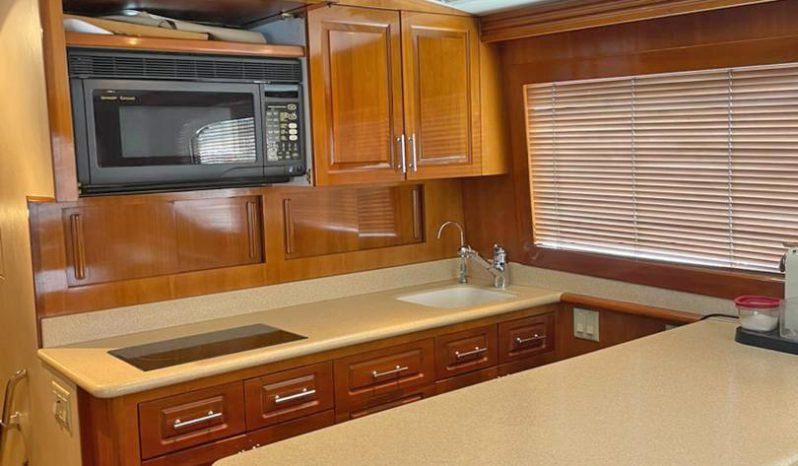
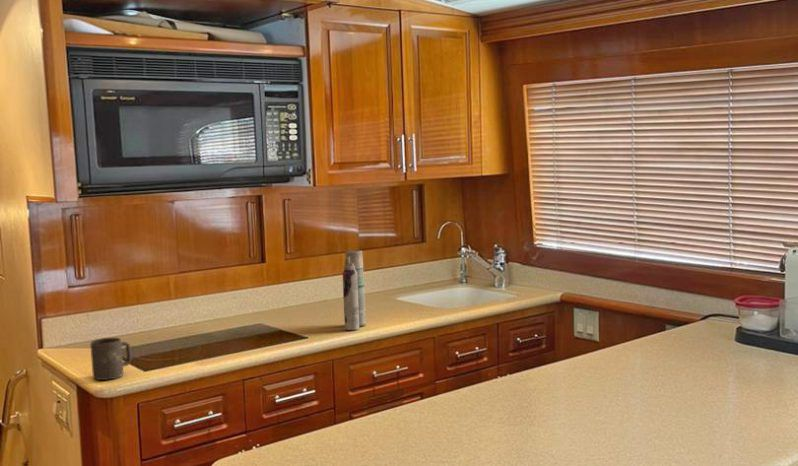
+ mug [90,337,132,381]
+ aerosol can [342,249,367,331]
